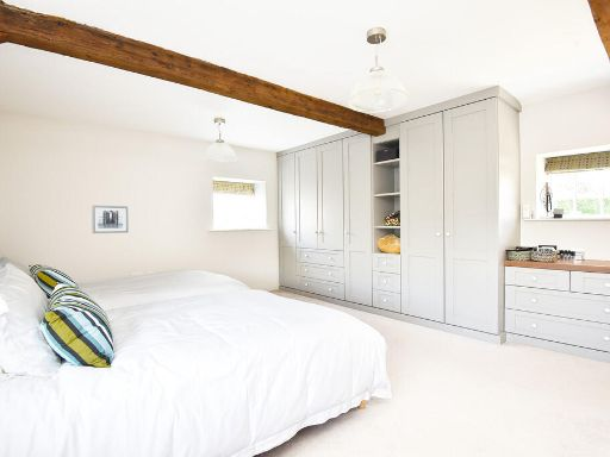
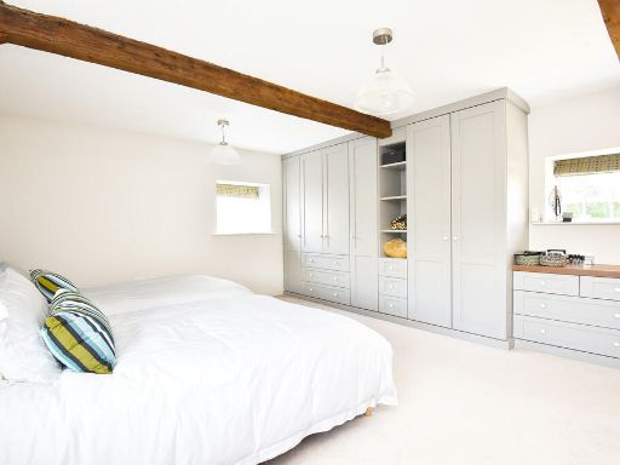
- wall art [91,205,130,234]
